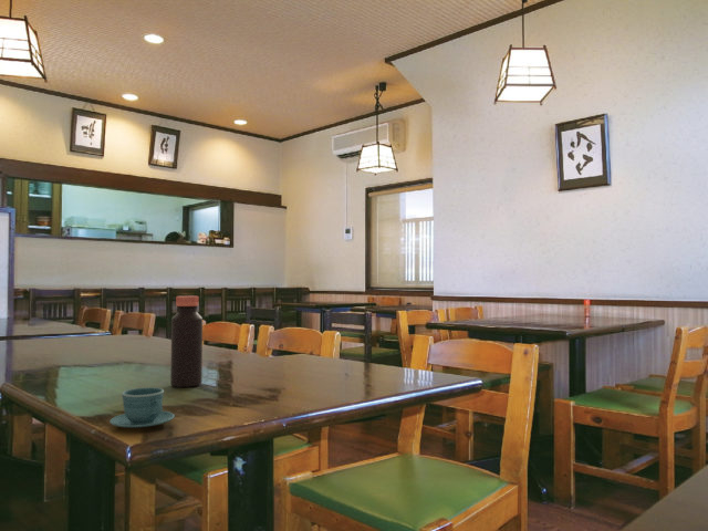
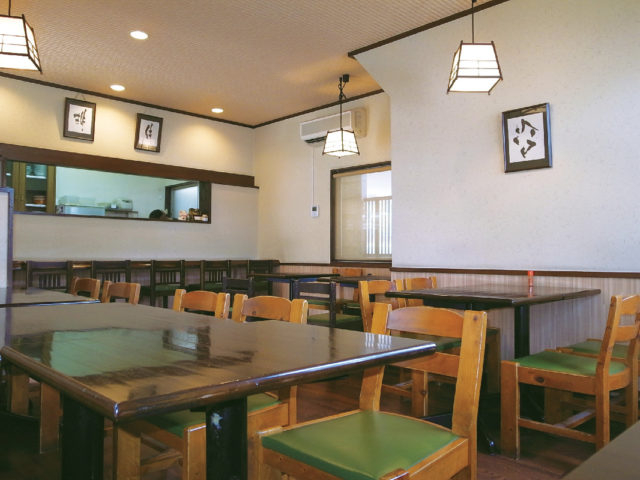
- teacup [108,386,176,428]
- bottle [169,295,204,388]
